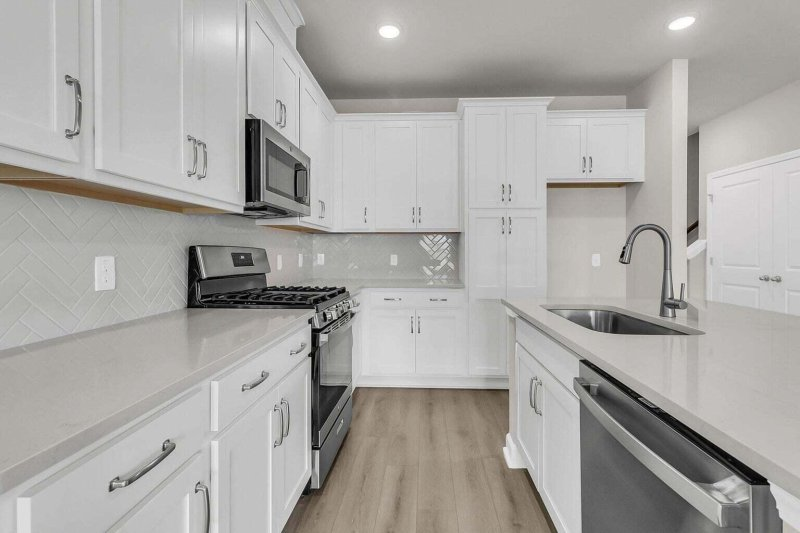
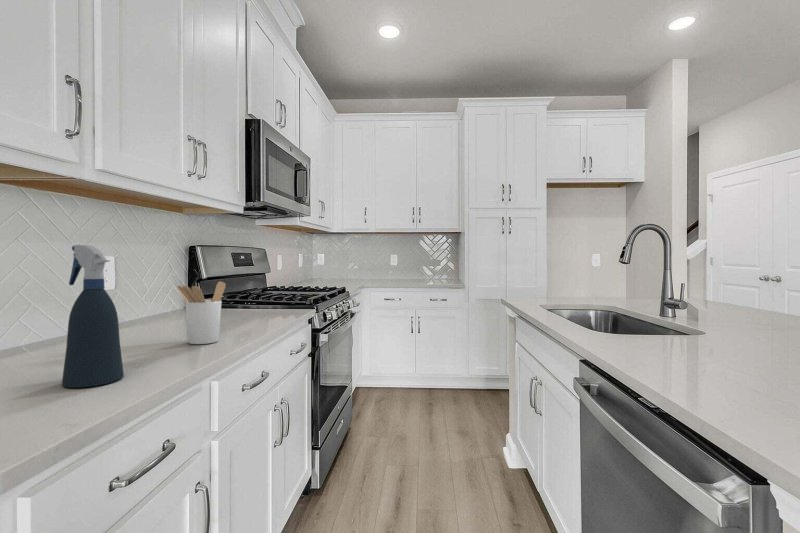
+ spray bottle [61,244,125,389]
+ utensil holder [176,280,227,345]
